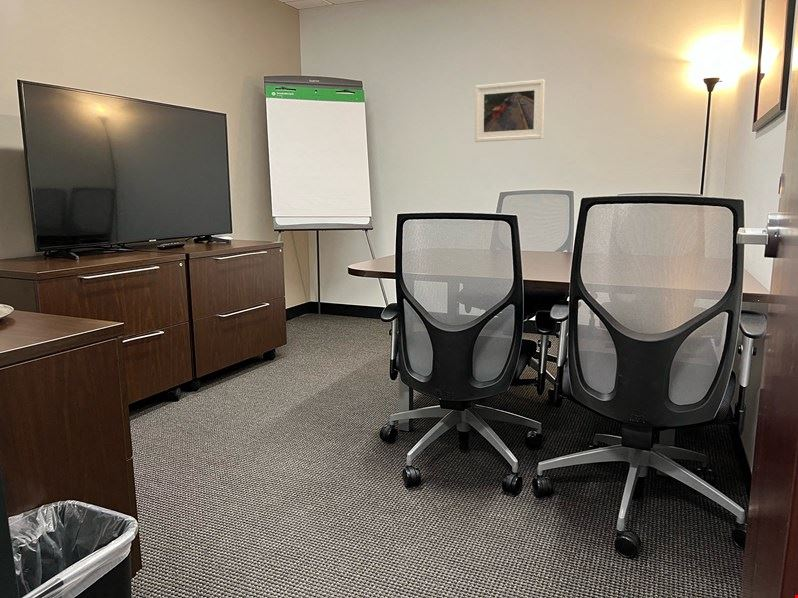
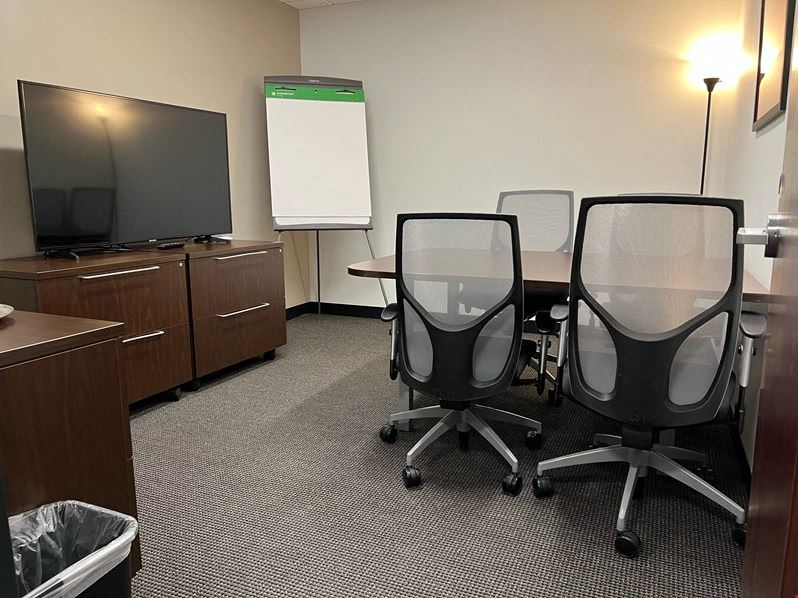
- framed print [474,79,546,143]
